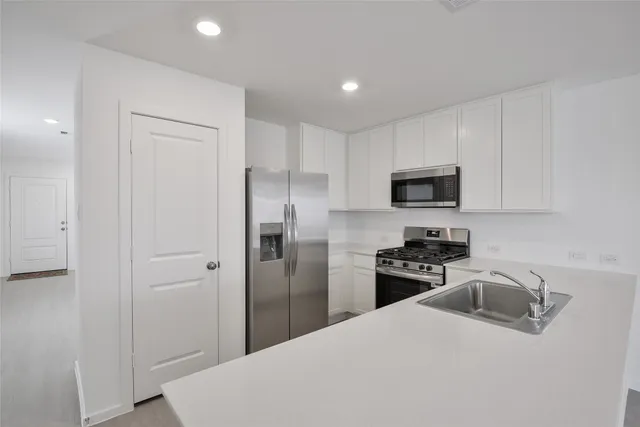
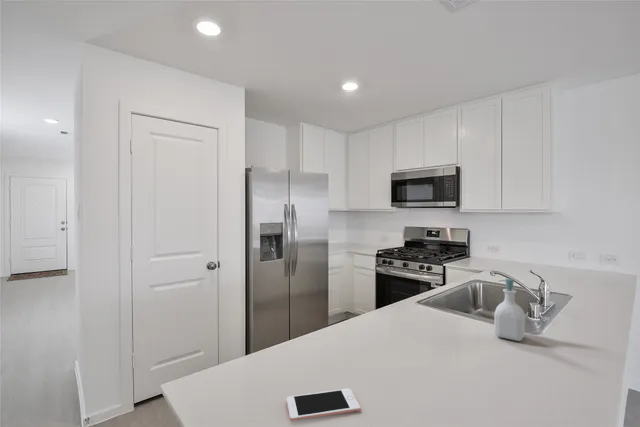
+ soap bottle [493,278,526,342]
+ cell phone [286,388,361,422]
